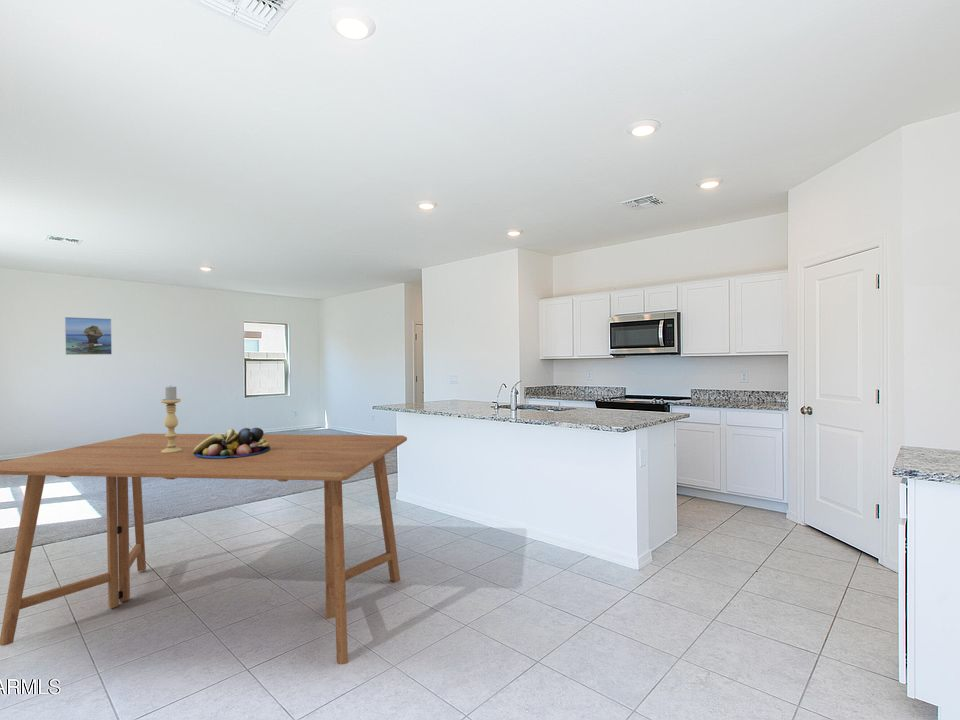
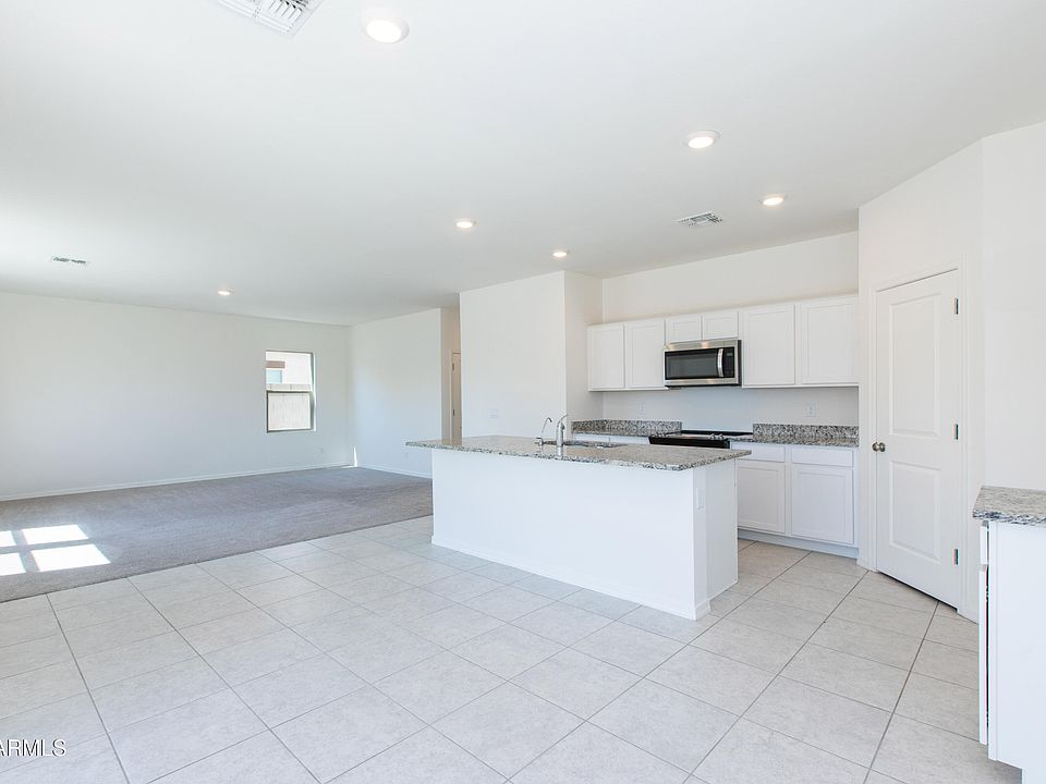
- fruit bowl [193,427,270,458]
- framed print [64,316,113,356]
- dining table [0,433,408,665]
- candle holder [160,386,182,453]
